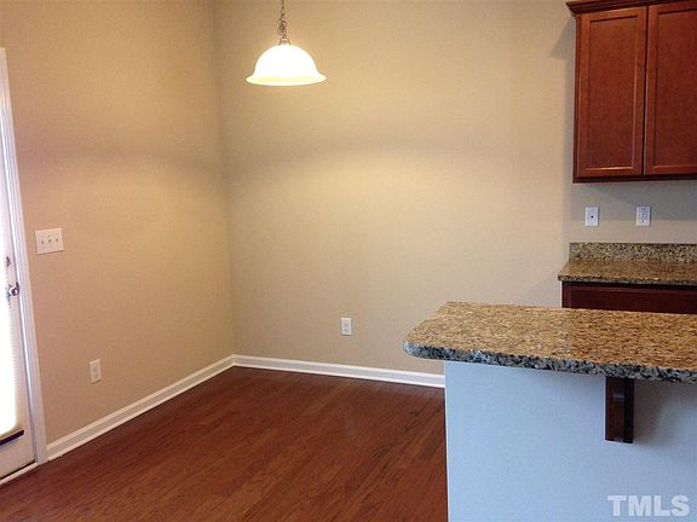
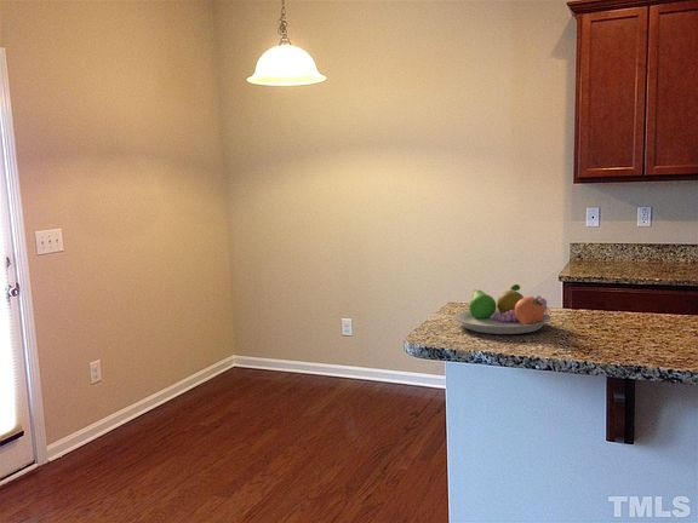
+ fruit bowl [453,283,551,335]
